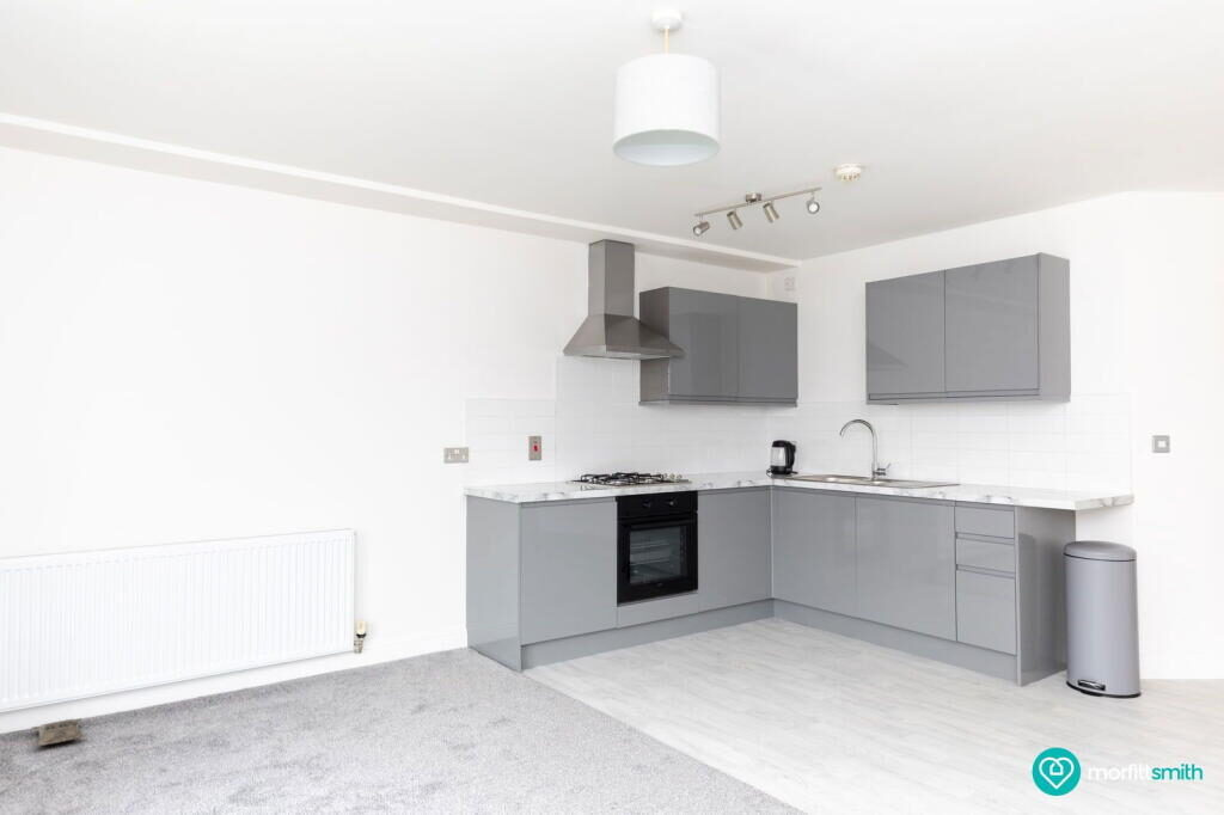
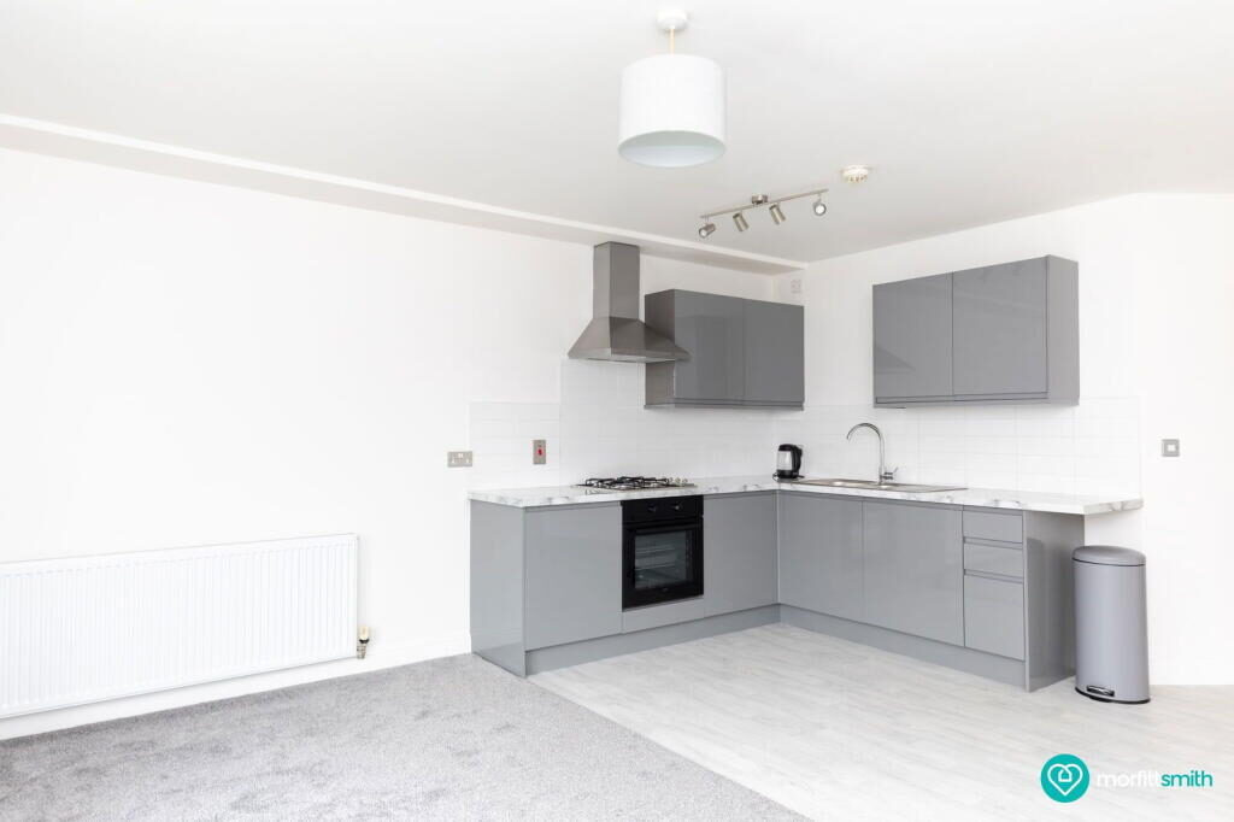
- bag [31,717,88,747]
